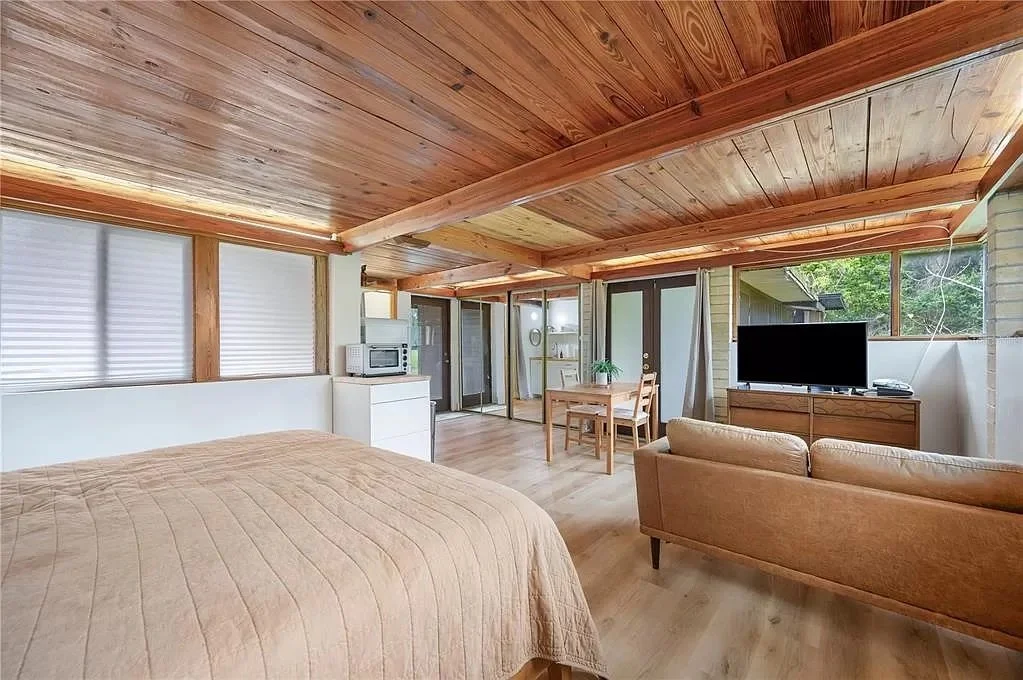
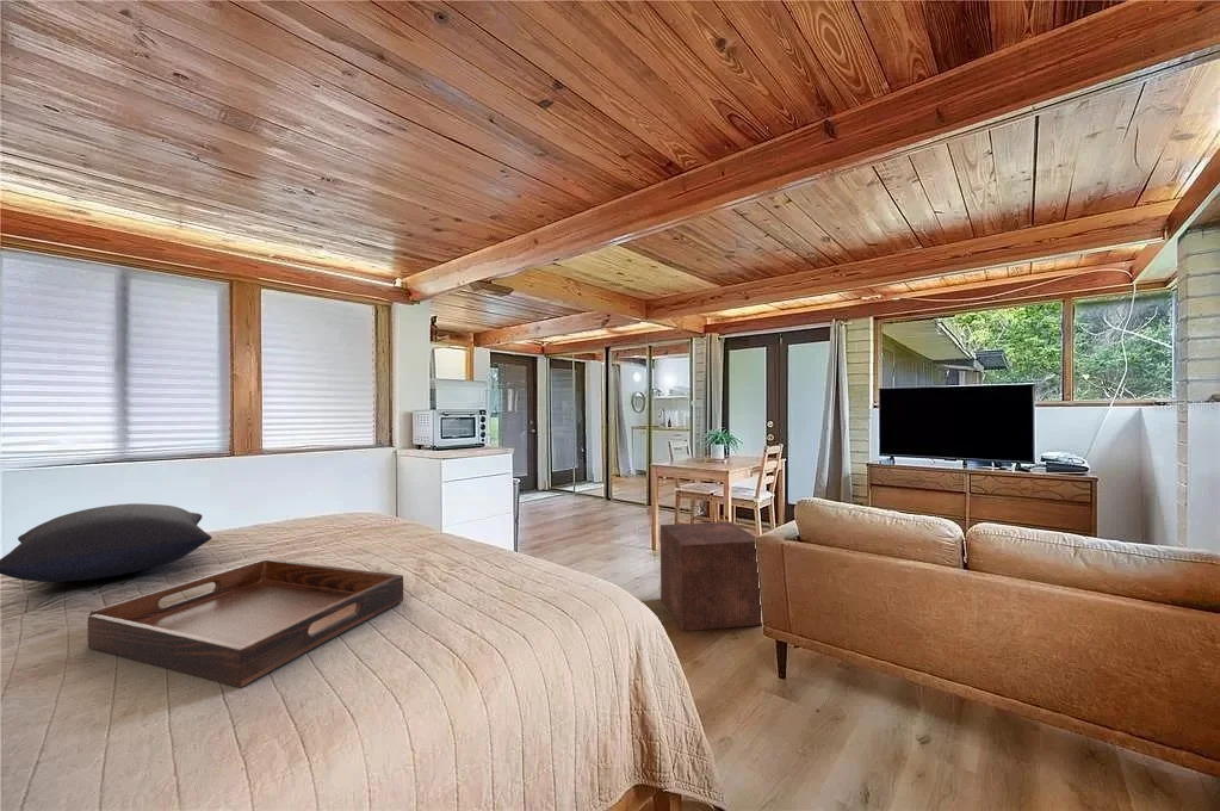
+ ottoman [659,520,763,632]
+ pillow [0,502,213,583]
+ serving tray [87,558,404,688]
